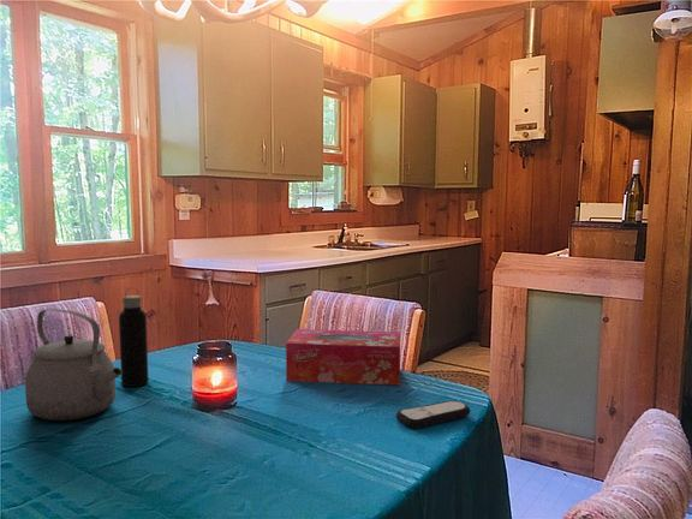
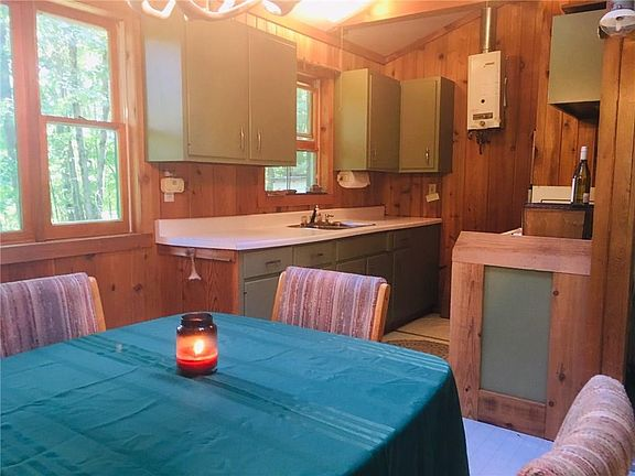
- tissue box [285,328,401,387]
- tea kettle [24,308,123,422]
- remote control [394,400,471,430]
- water bottle [118,286,150,388]
